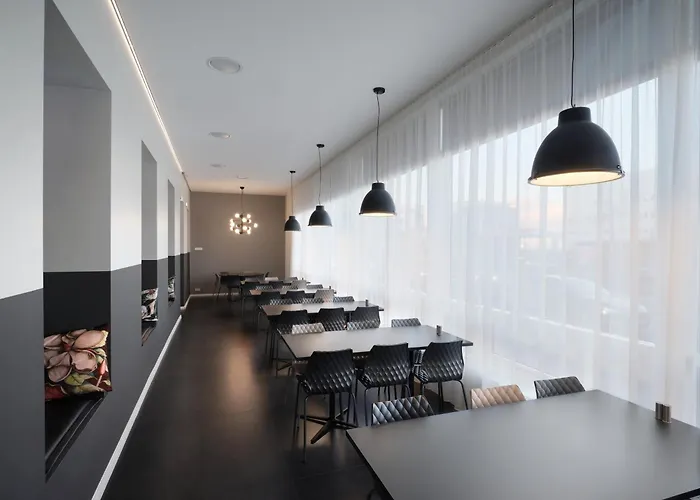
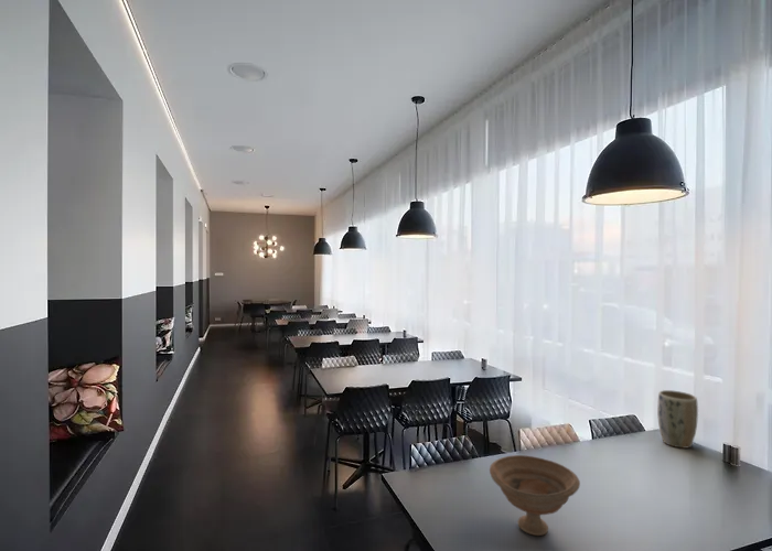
+ plant pot [656,389,699,450]
+ bowl [489,454,581,537]
